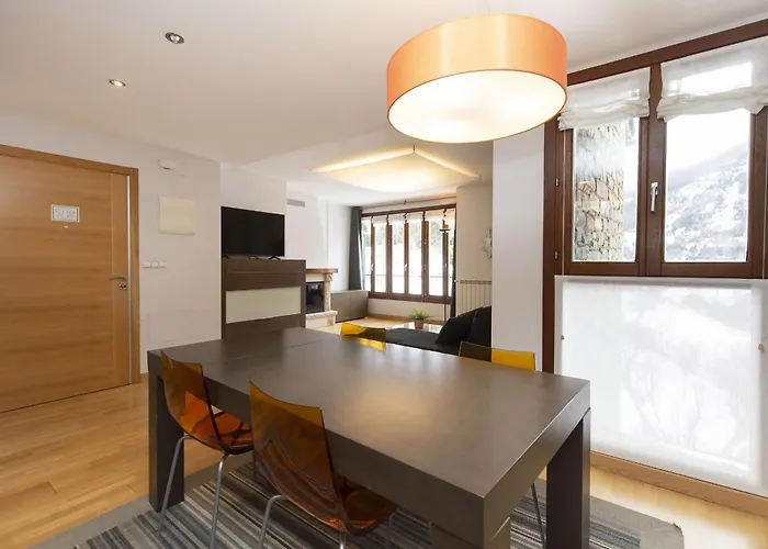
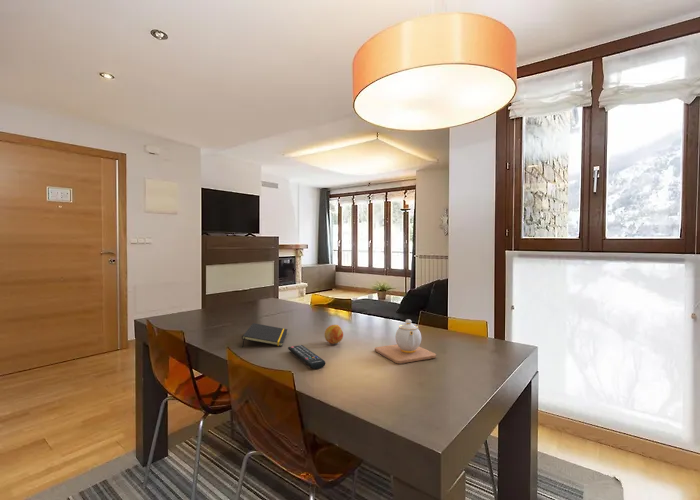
+ fruit [323,324,344,345]
+ notepad [241,322,288,348]
+ teapot [374,318,437,365]
+ remote control [287,344,327,370]
